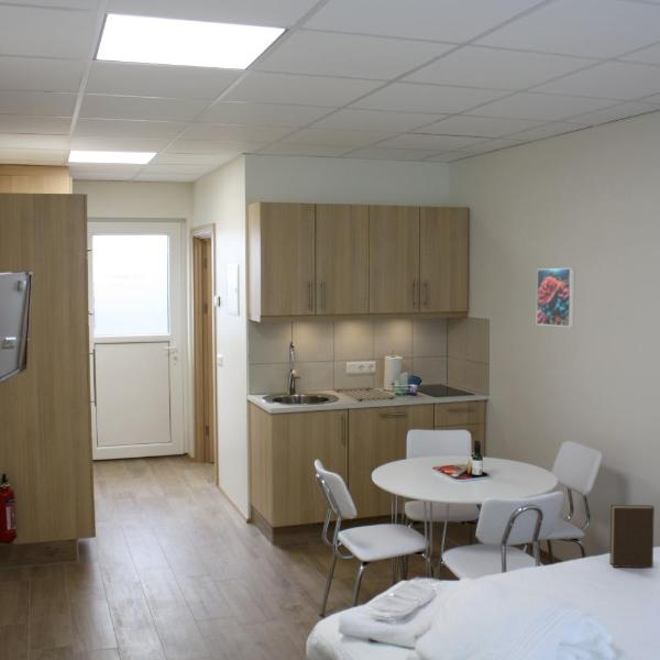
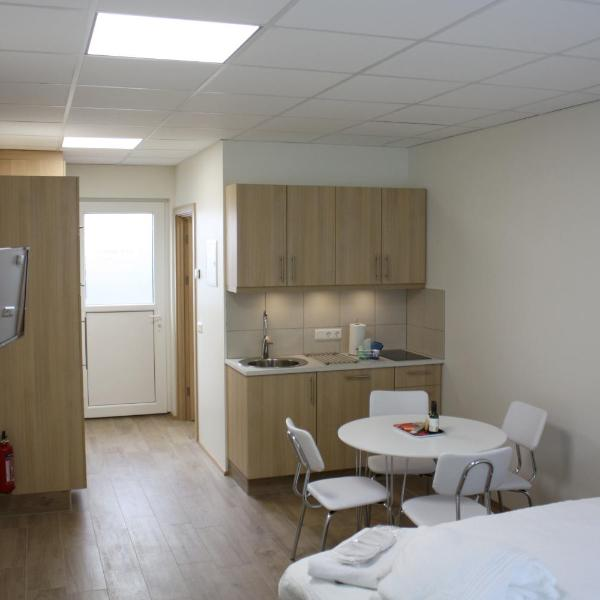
- book [608,504,656,569]
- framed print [536,267,575,328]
